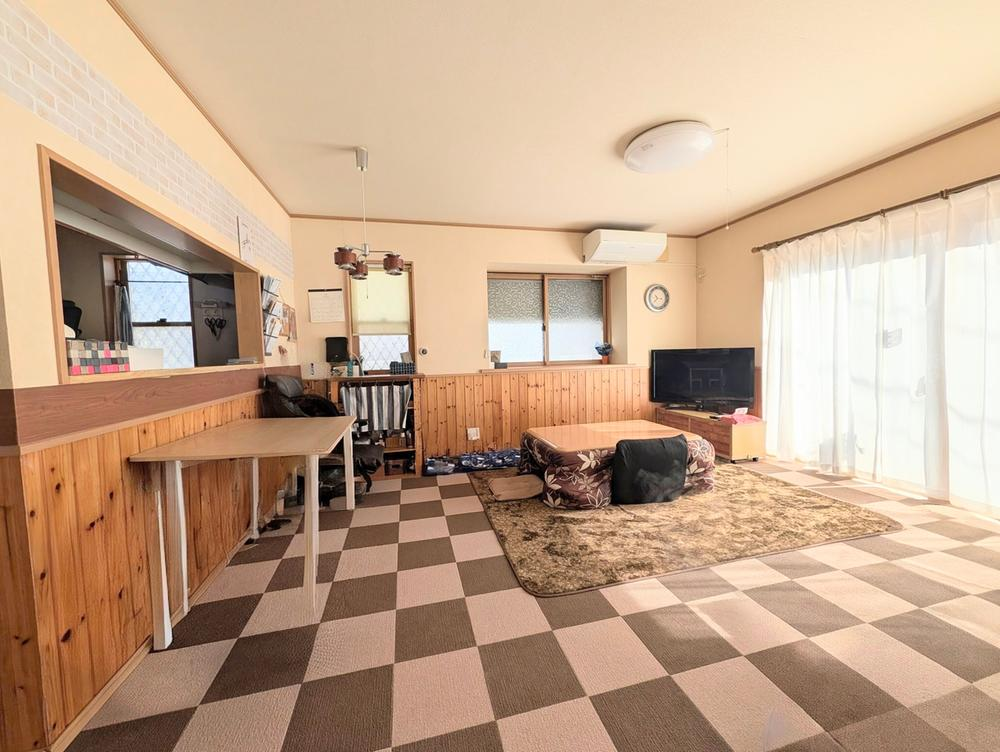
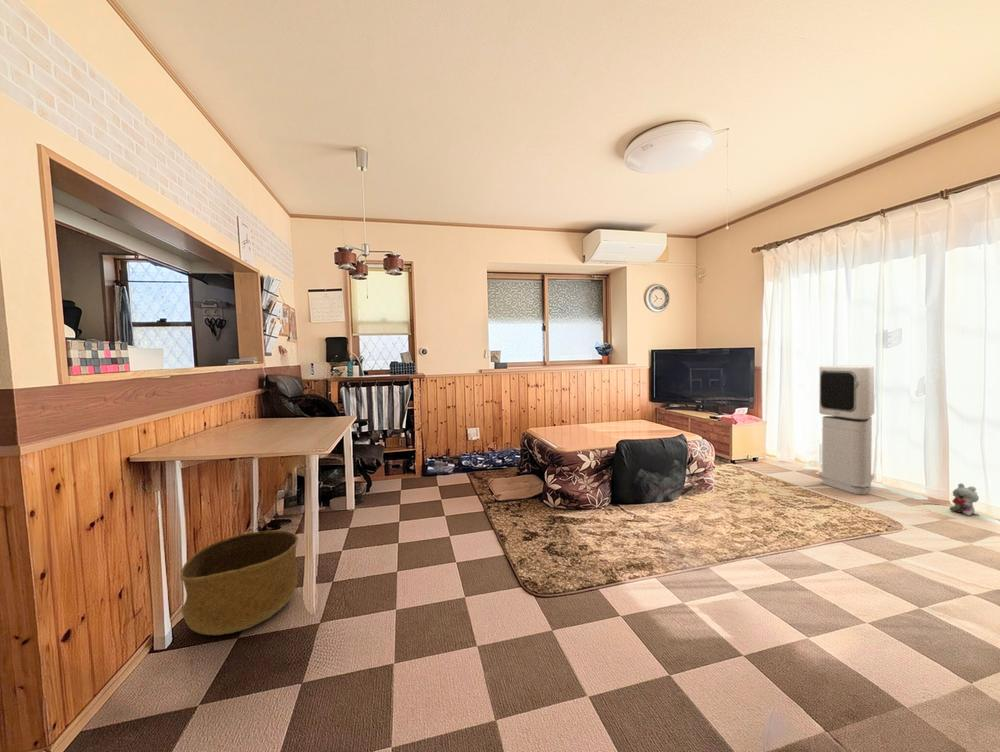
+ plush toy [949,482,980,517]
+ basket [179,529,299,636]
+ air purifier [818,364,875,496]
